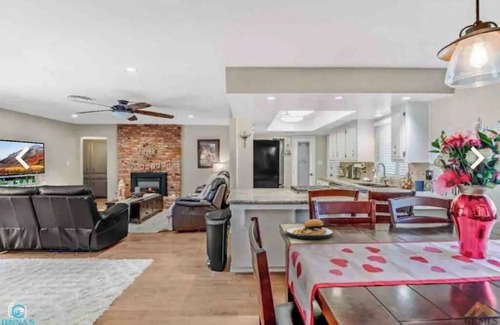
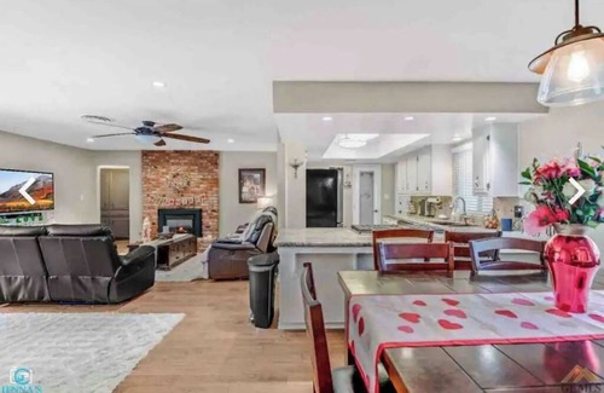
- plate [284,218,333,240]
